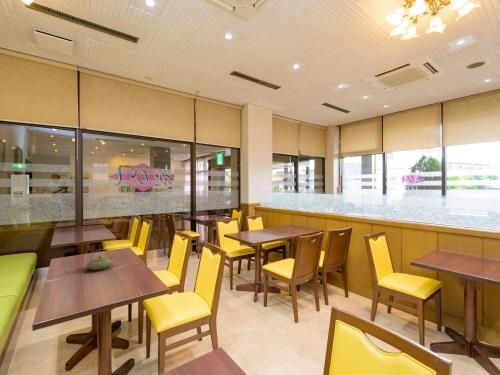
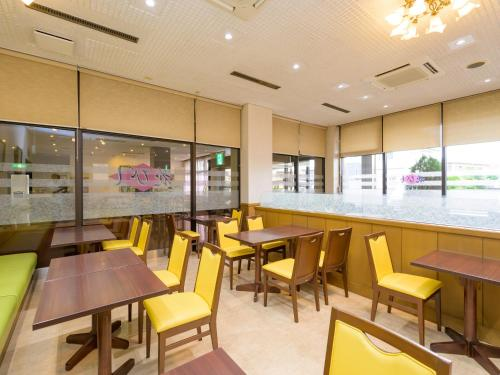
- teapot [85,248,115,271]
